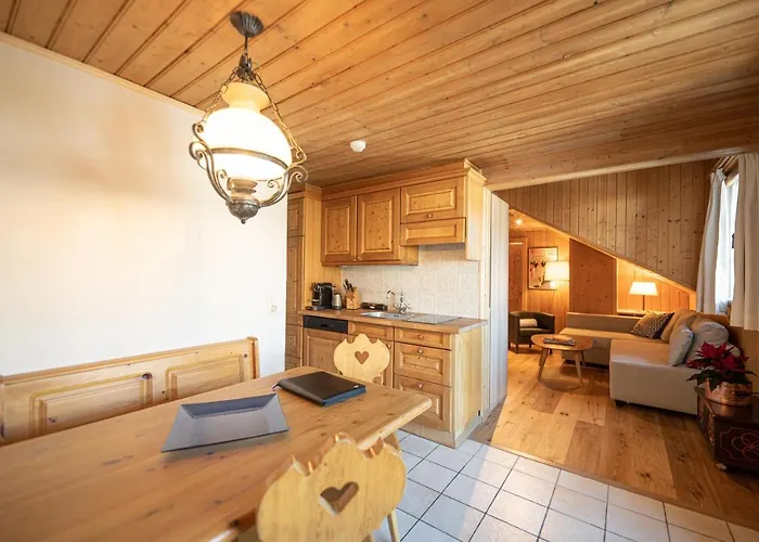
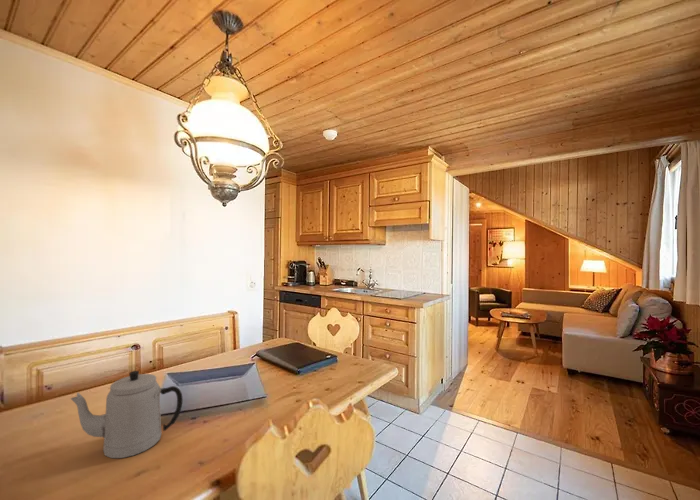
+ teapot [69,370,184,459]
